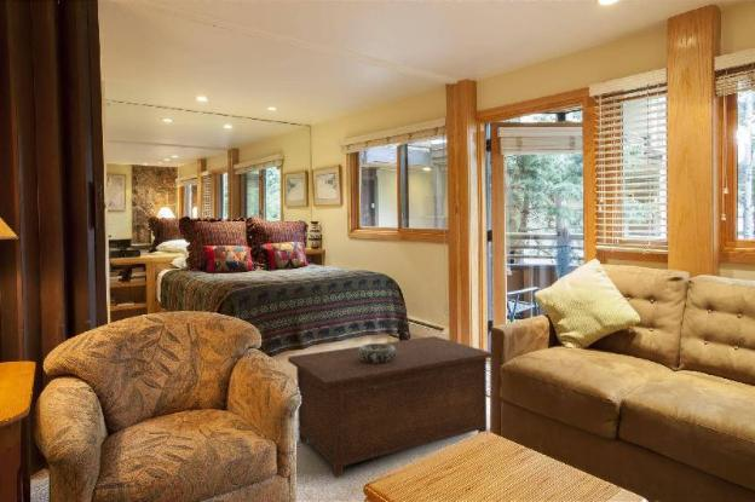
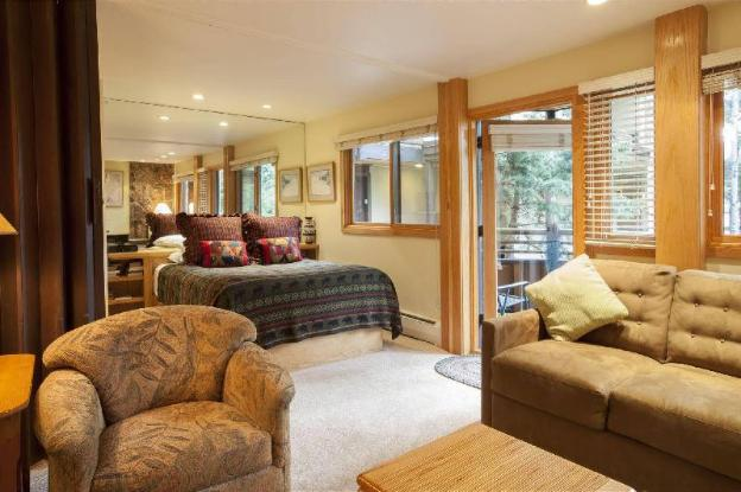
- decorative bowl [358,342,397,363]
- cabinet [287,335,492,479]
